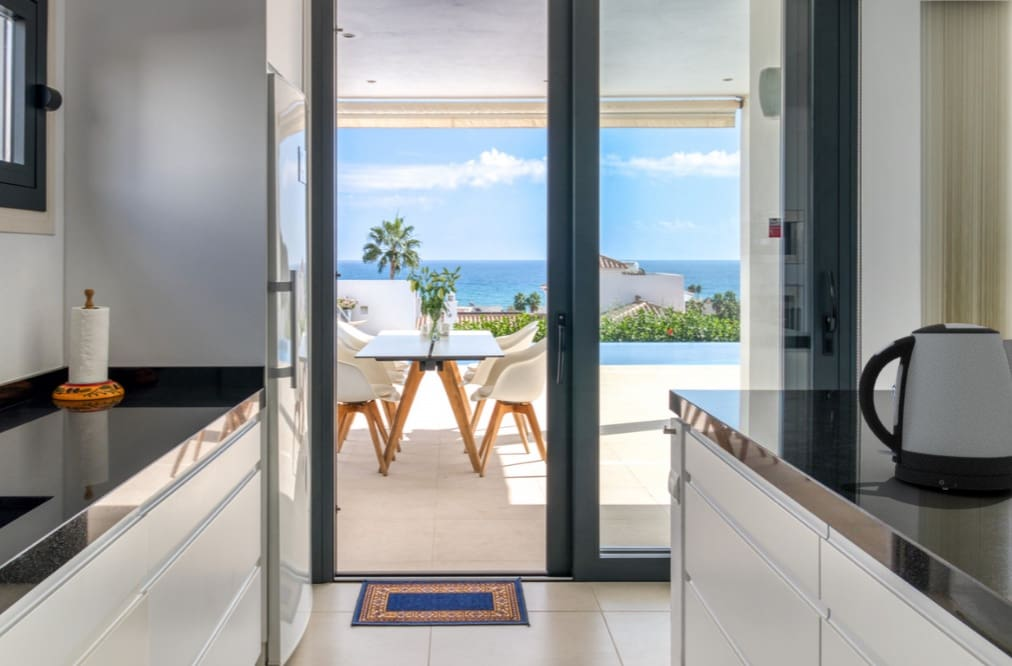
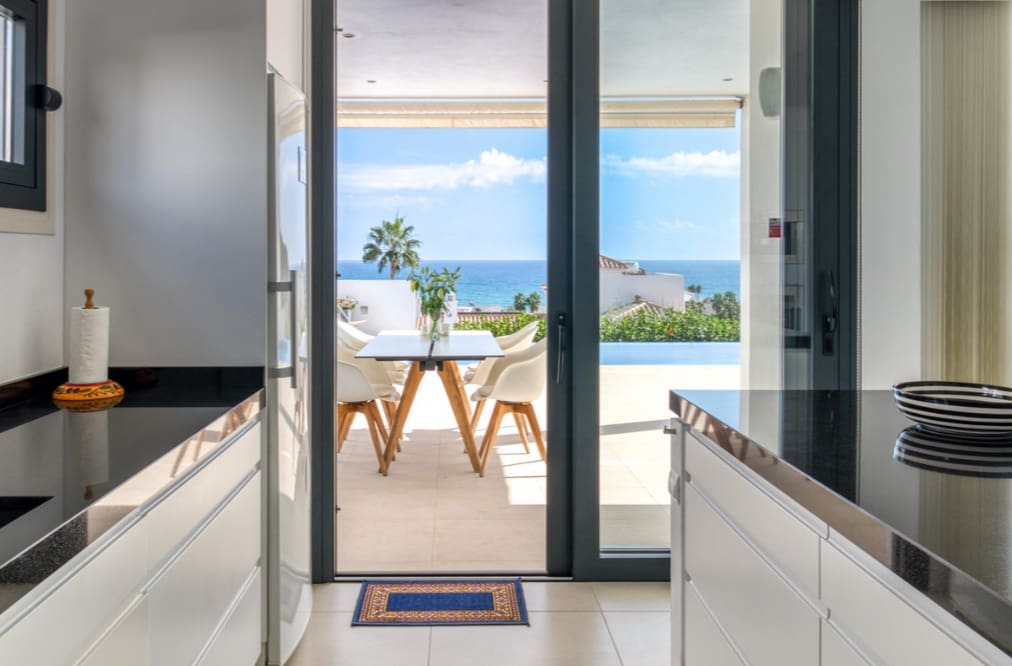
- kettle [857,322,1012,491]
